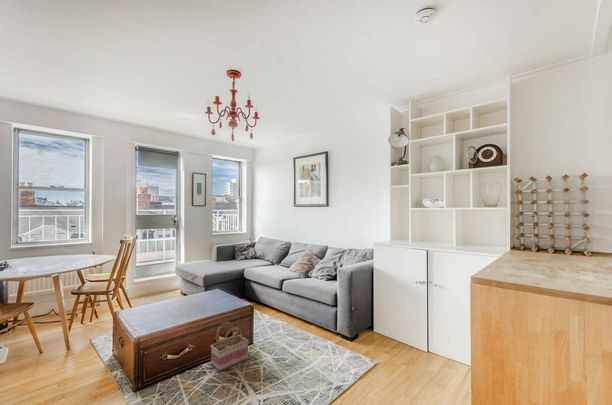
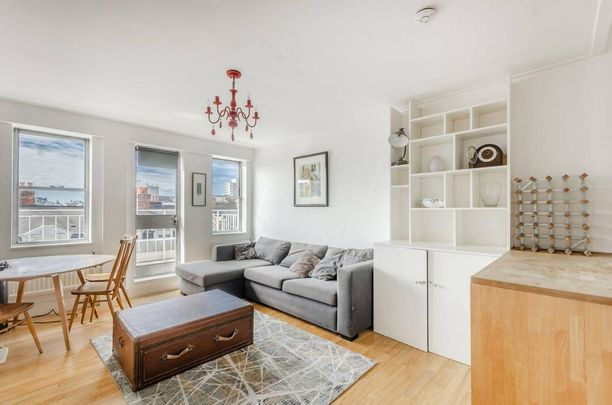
- basket [210,321,249,372]
